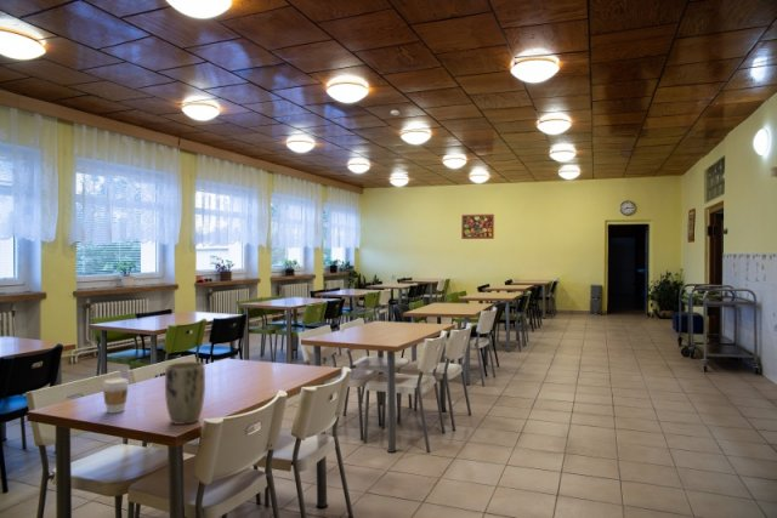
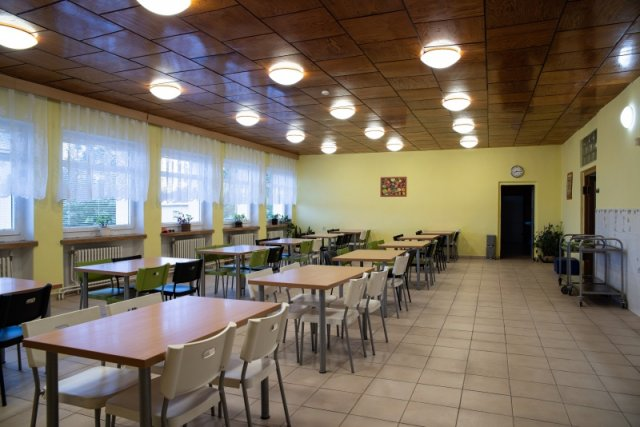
- coffee cup [102,376,130,414]
- plant pot [164,360,206,426]
